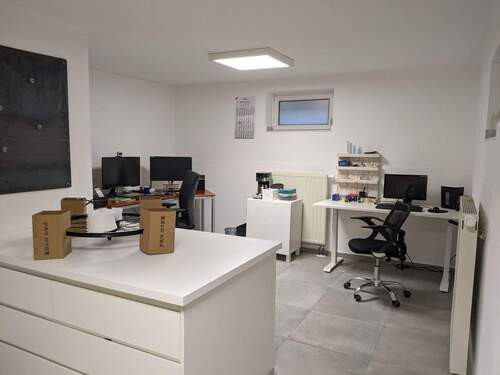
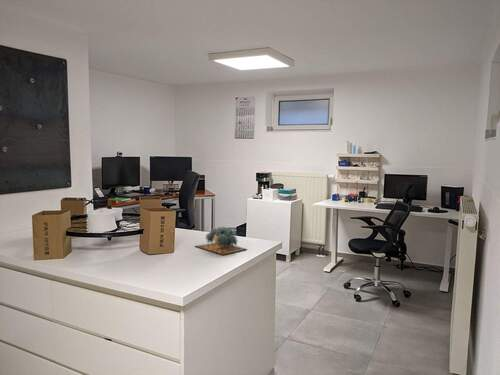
+ succulent plant [194,226,248,256]
